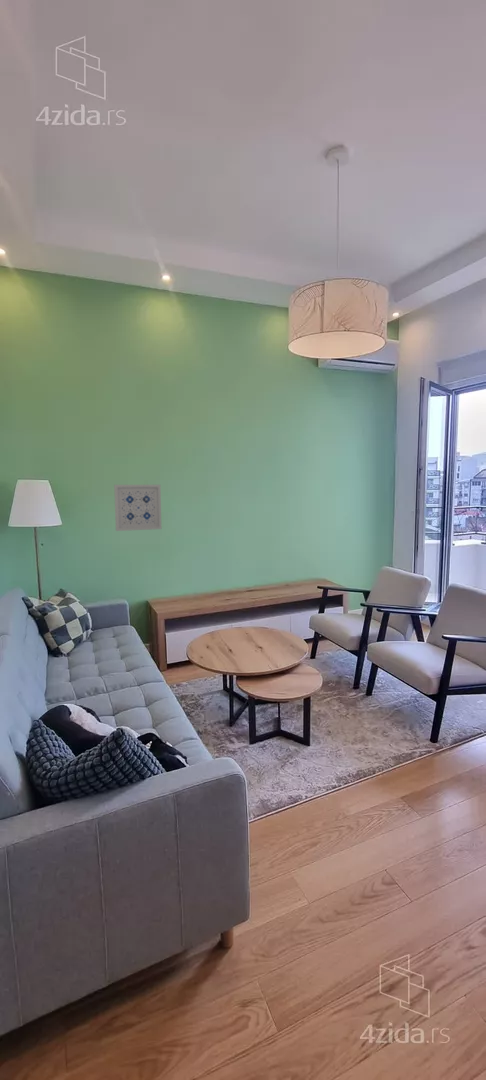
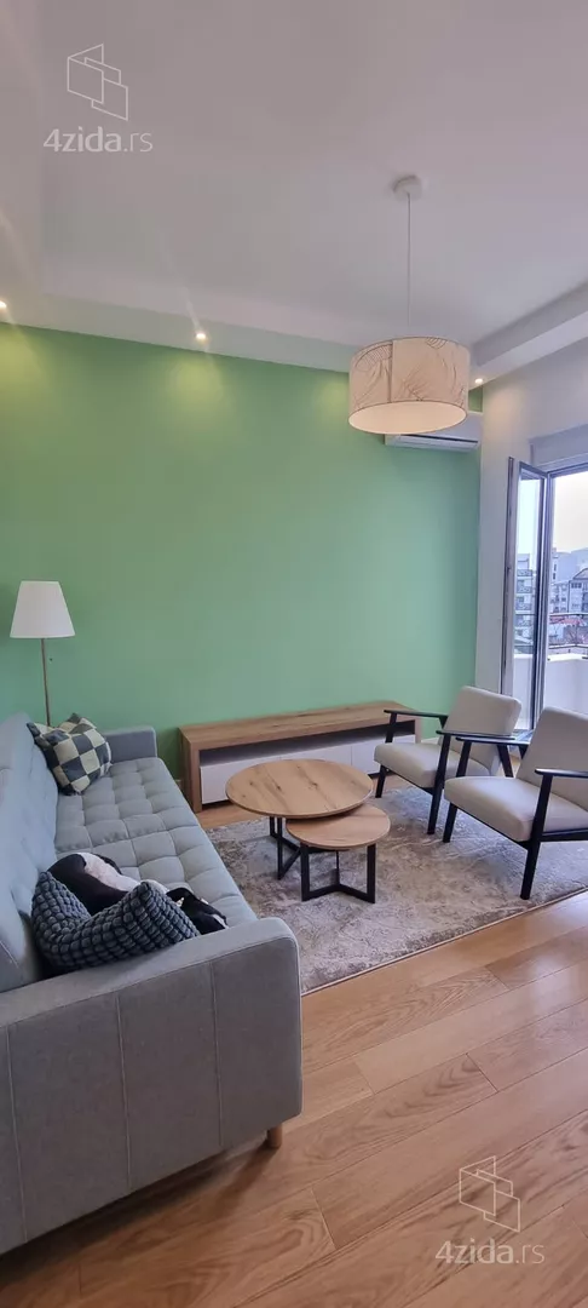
- wall art [113,484,162,532]
